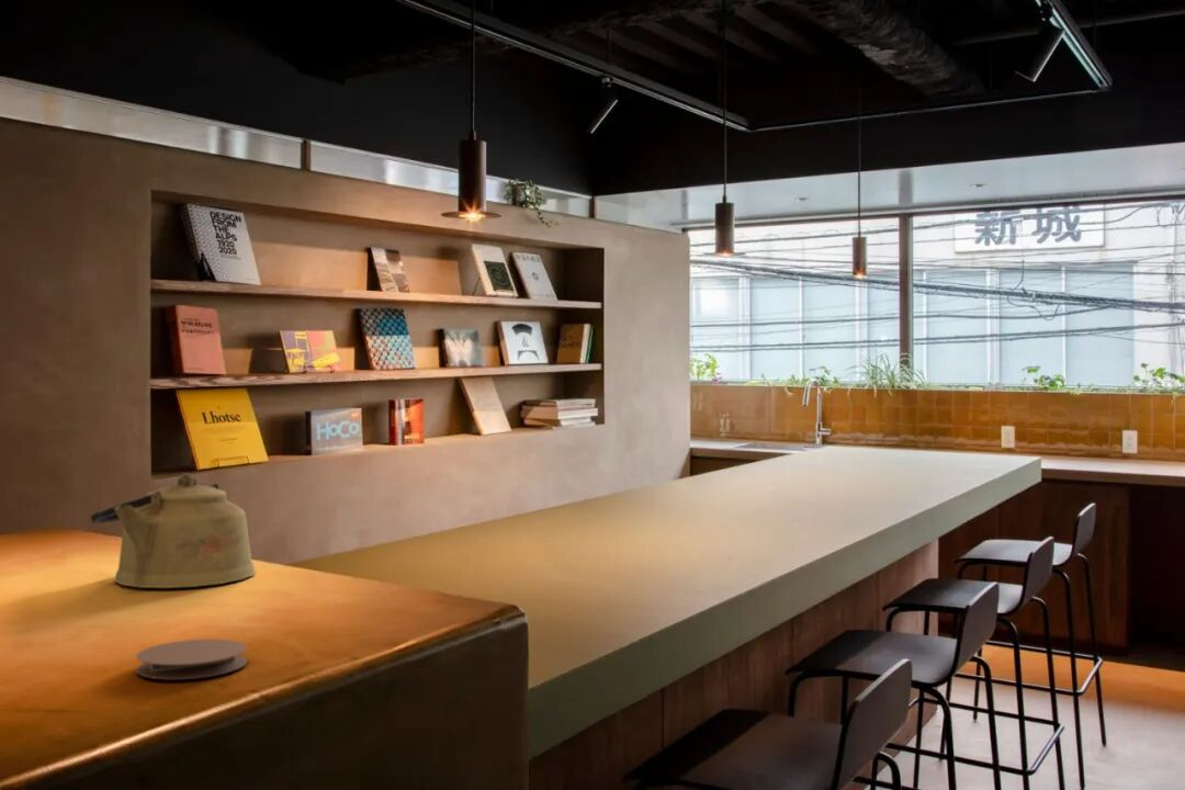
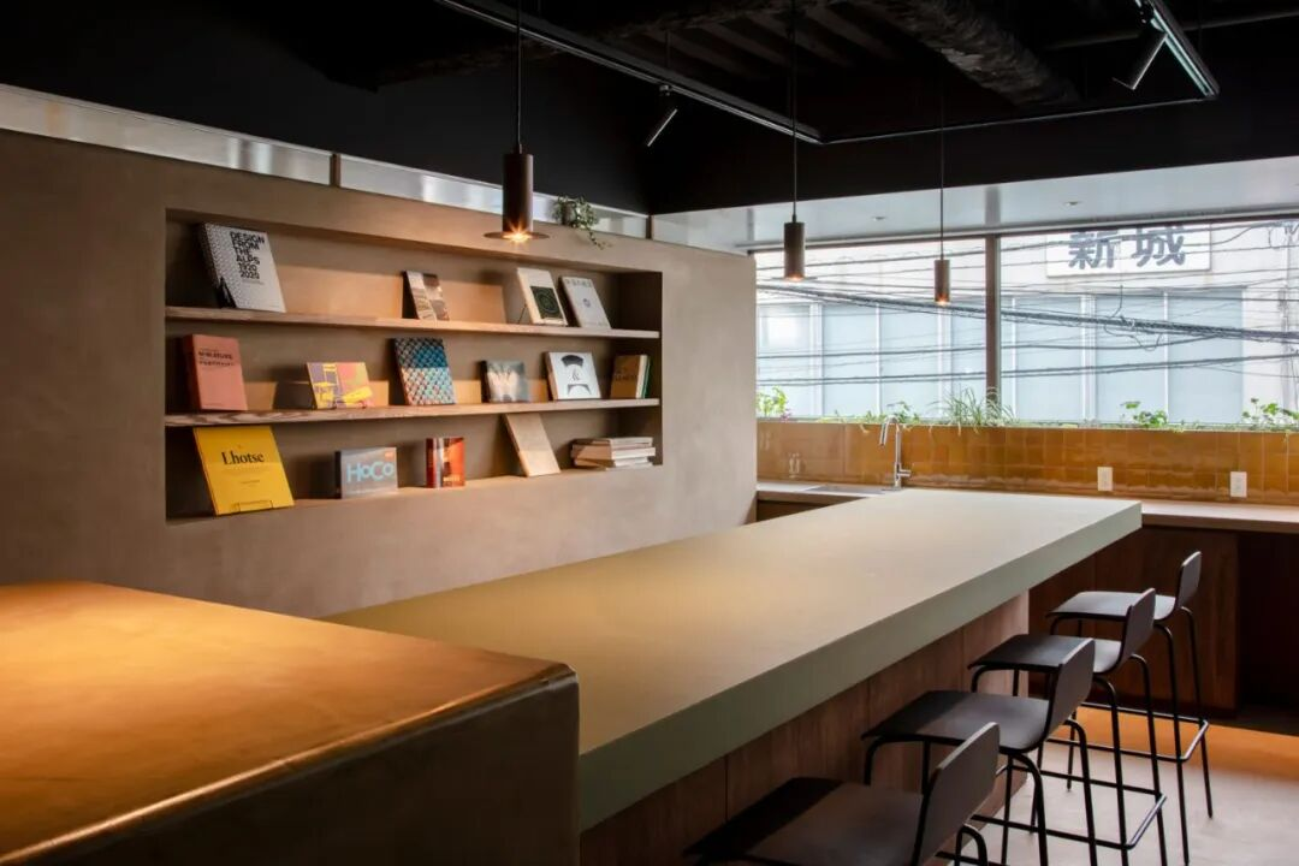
- kettle [90,472,257,589]
- coaster [135,639,248,680]
